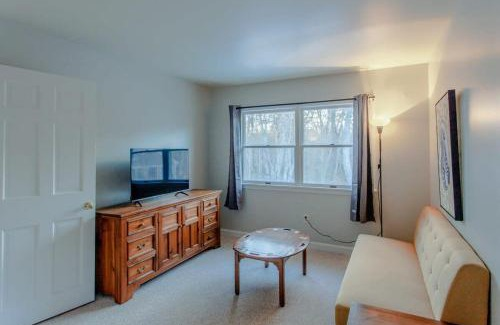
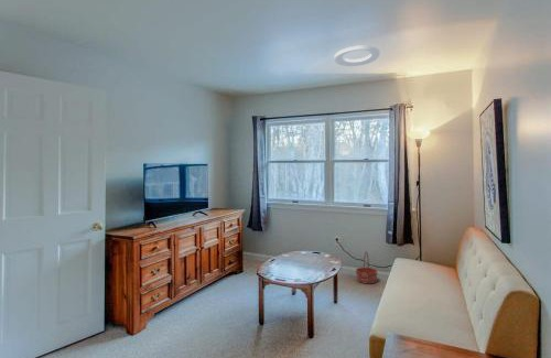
+ basket [355,250,379,284]
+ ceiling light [333,44,381,67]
